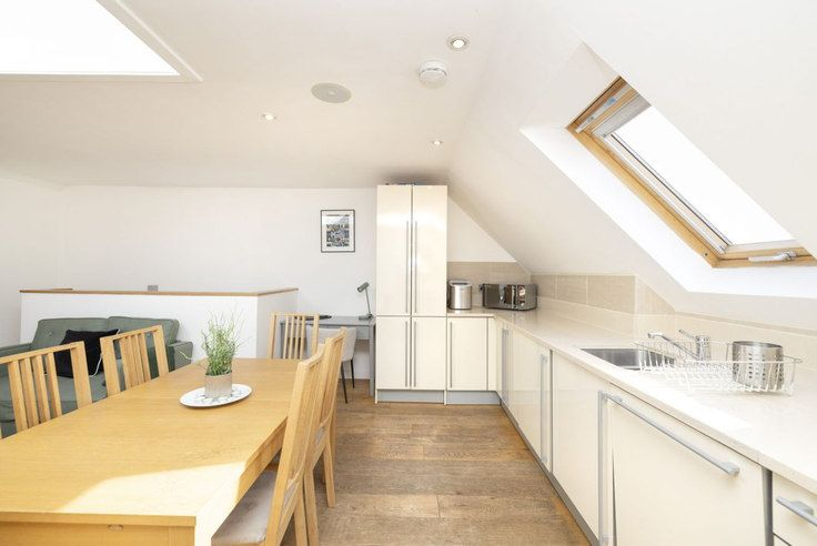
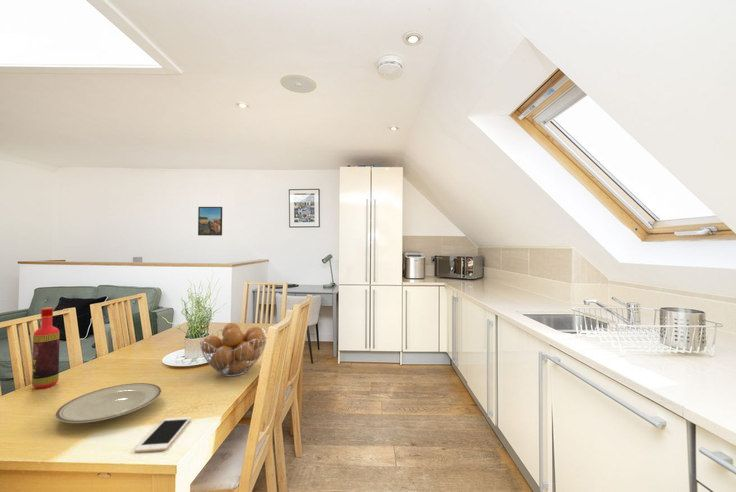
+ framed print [197,206,223,237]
+ bottle [31,306,60,390]
+ plate [55,382,162,424]
+ fruit basket [199,322,268,378]
+ cell phone [134,416,192,453]
